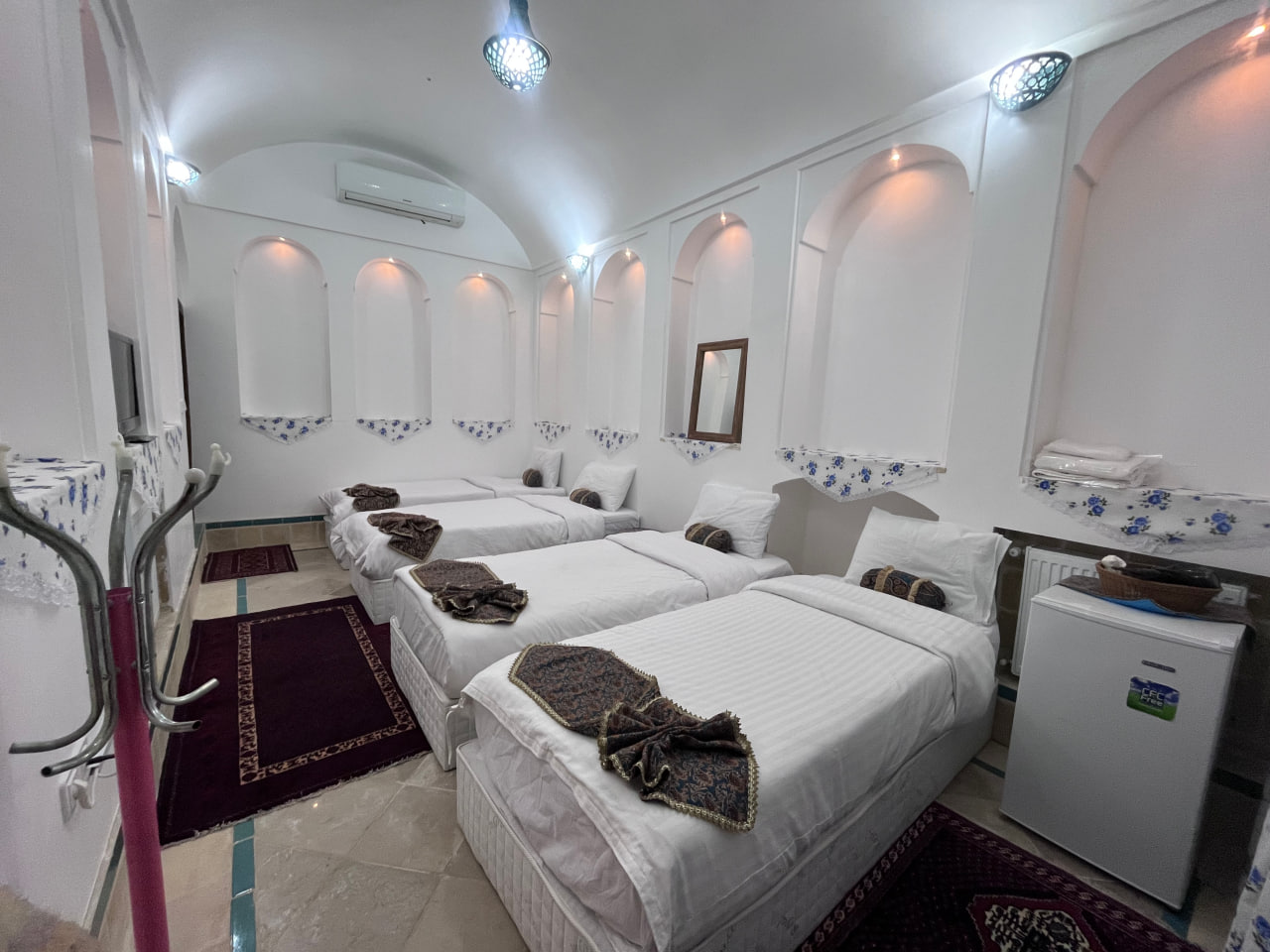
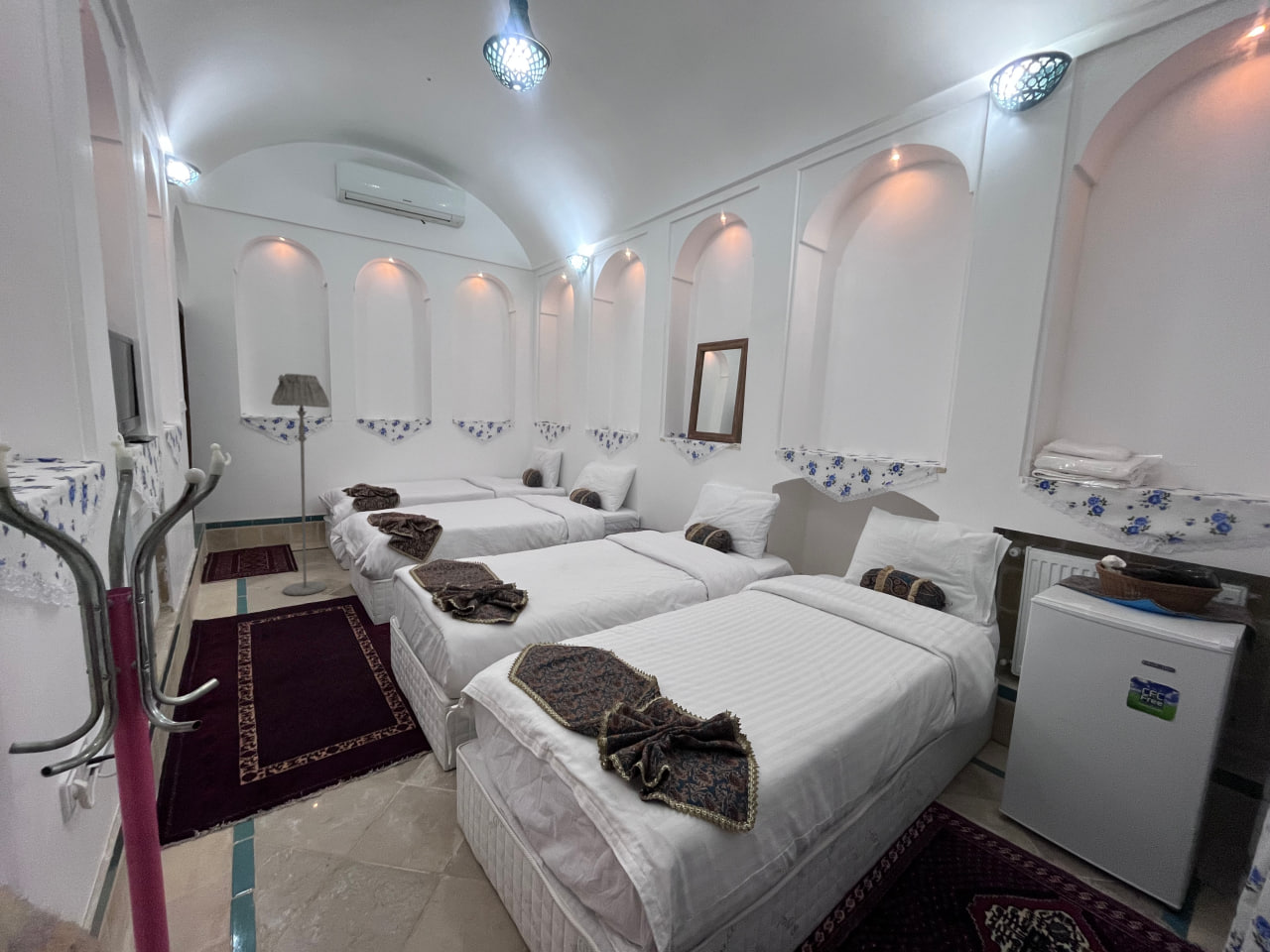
+ floor lamp [270,373,331,597]
